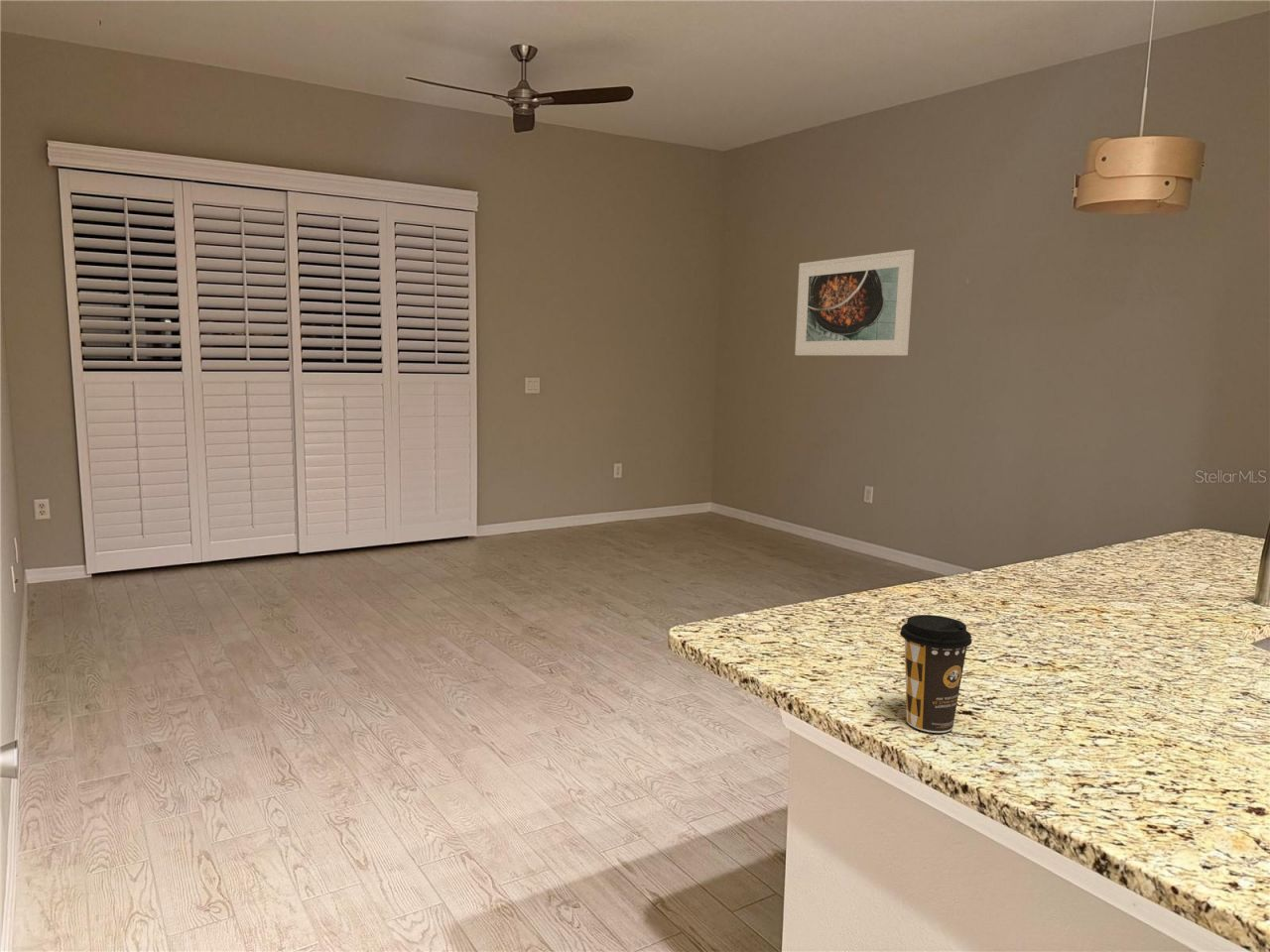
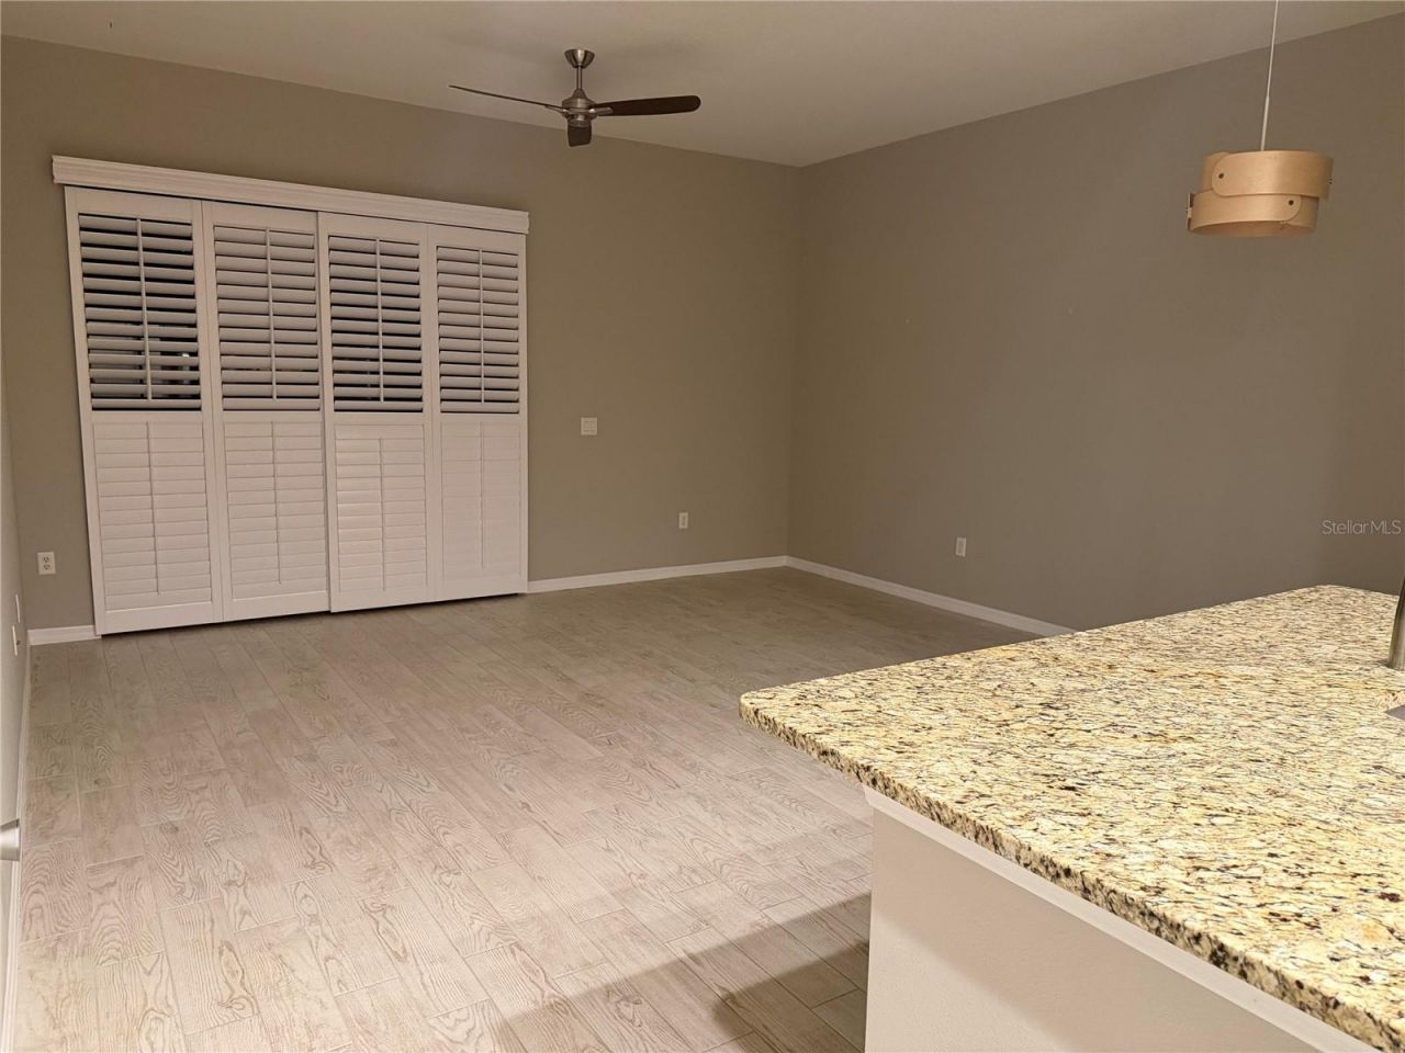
- coffee cup [899,614,972,734]
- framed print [794,249,916,356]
